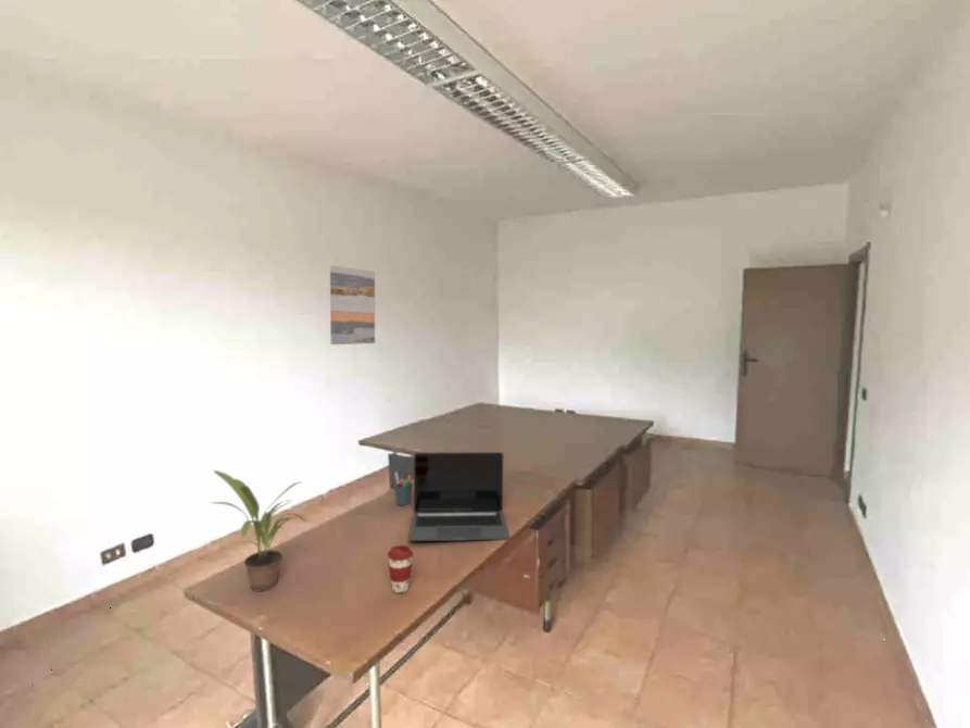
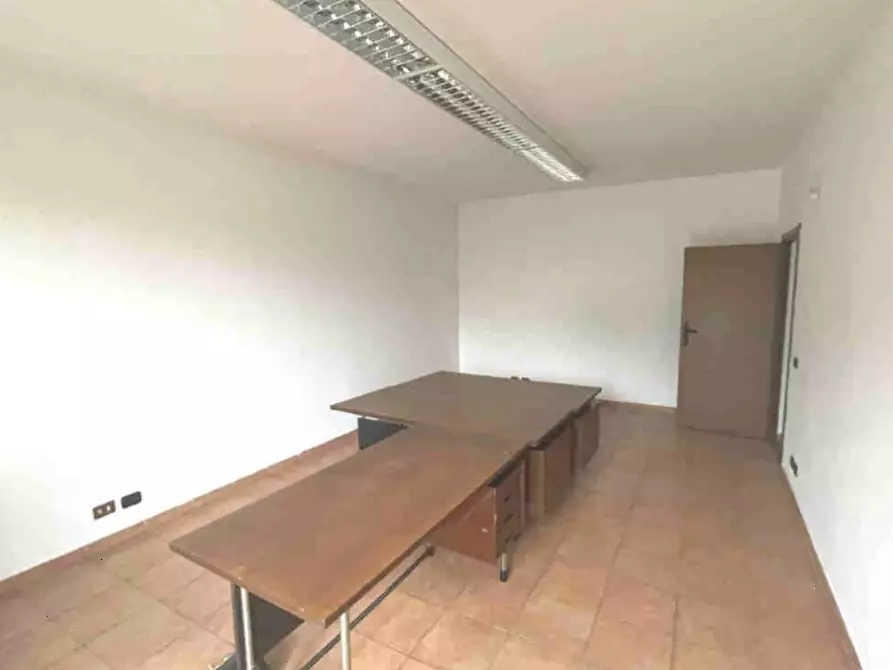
- coffee cup [387,544,414,594]
- laptop [407,451,511,542]
- pen holder [392,470,414,506]
- wall art [329,265,376,346]
- potted plant [209,469,307,592]
